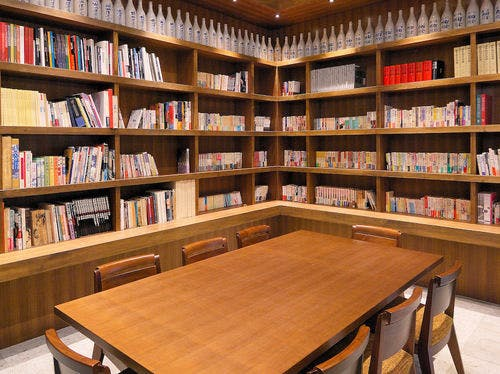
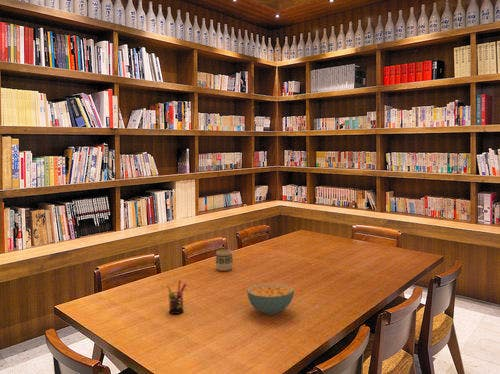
+ pen holder [166,279,187,315]
+ cup [214,249,234,272]
+ cereal bowl [246,281,295,316]
